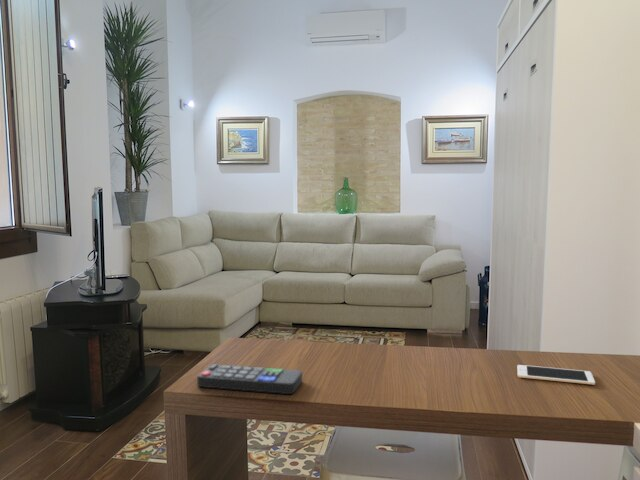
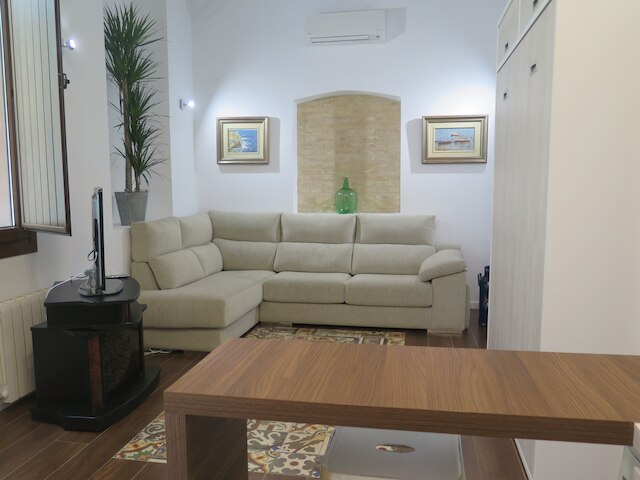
- cell phone [516,364,596,386]
- remote control [196,363,303,395]
